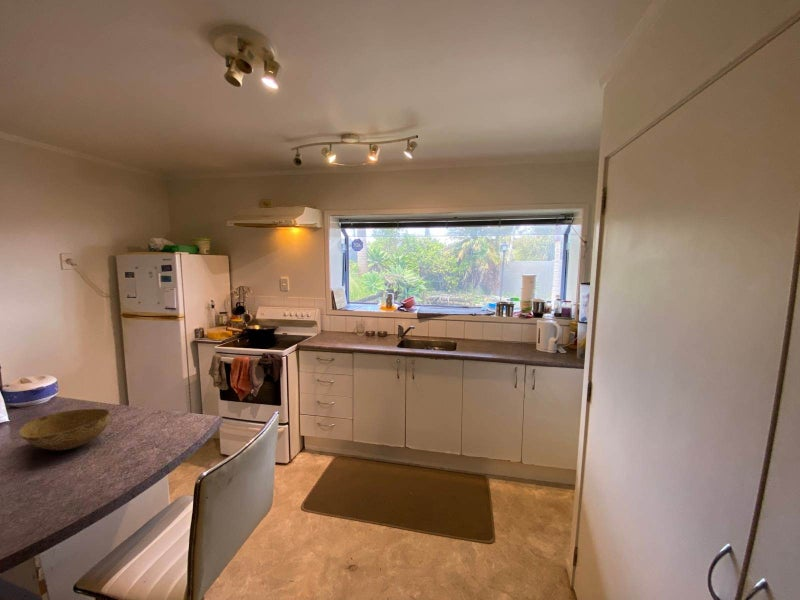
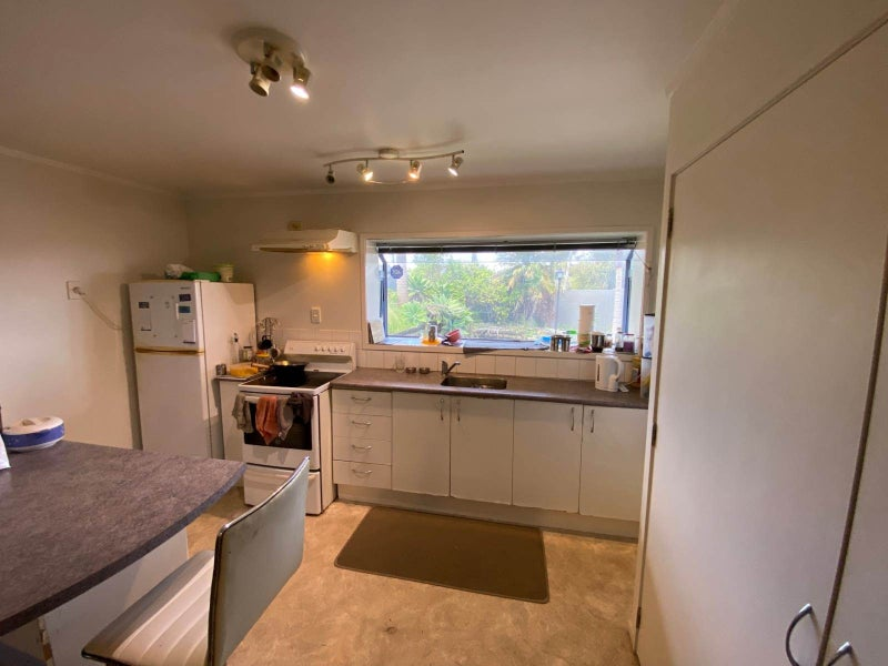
- bowl [18,408,111,451]
